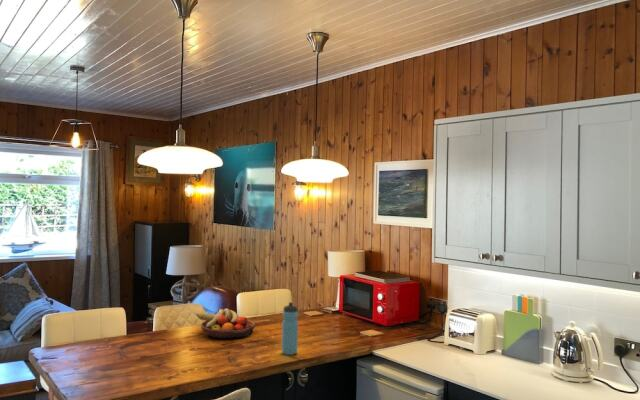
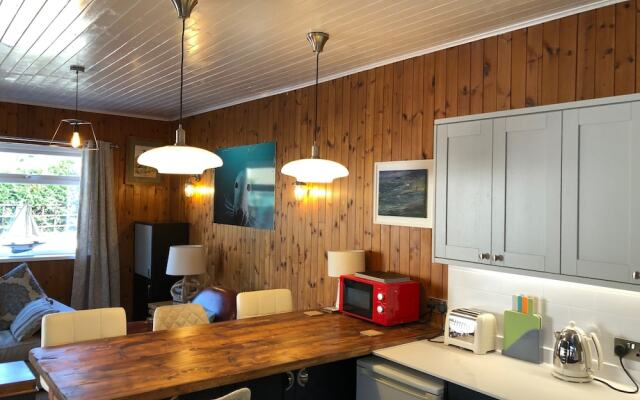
- water bottle [281,301,299,356]
- fruit bowl [196,308,256,340]
